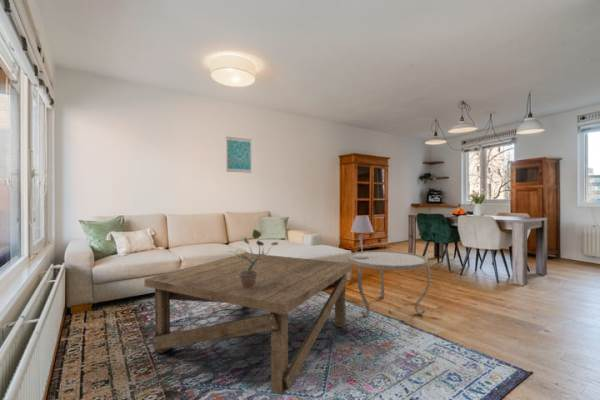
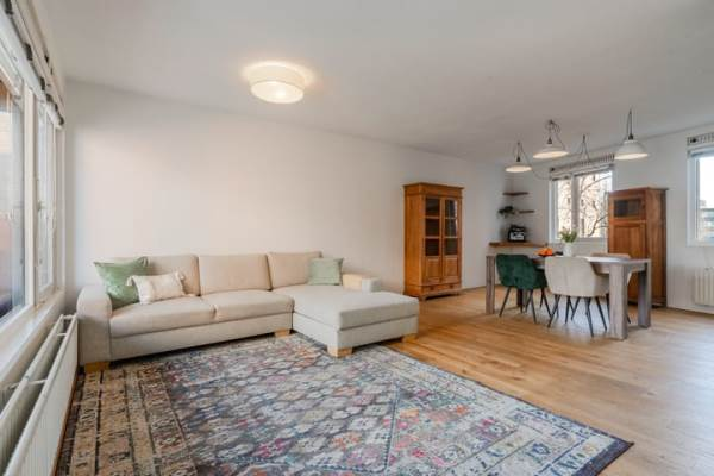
- potted plant [228,229,279,289]
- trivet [346,250,431,318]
- wall art [225,136,253,174]
- coffee table [144,252,354,396]
- table lamp [349,215,375,259]
